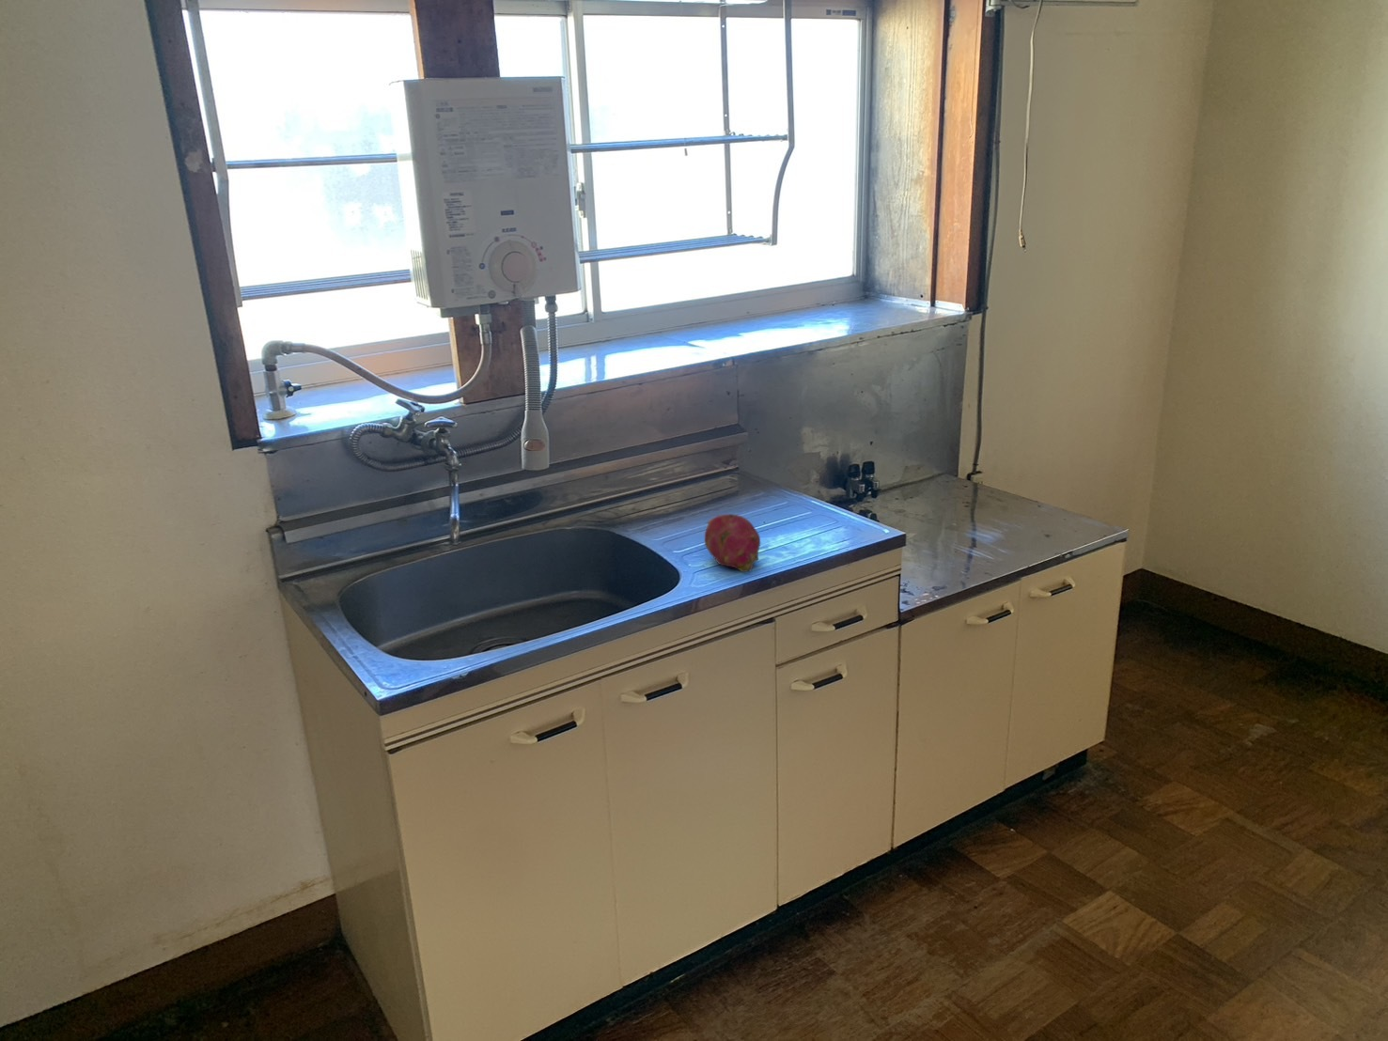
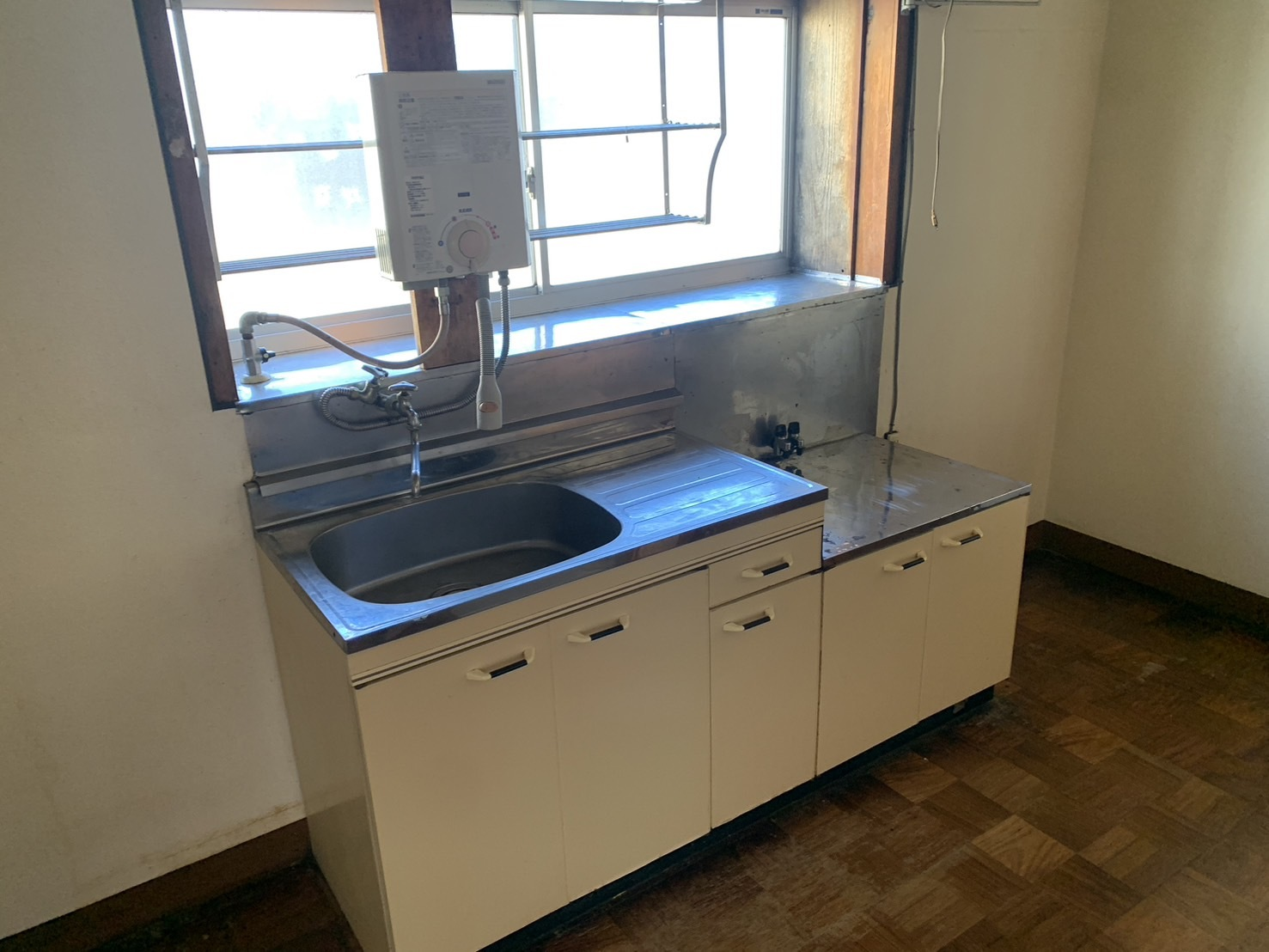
- fruit [703,513,761,574]
